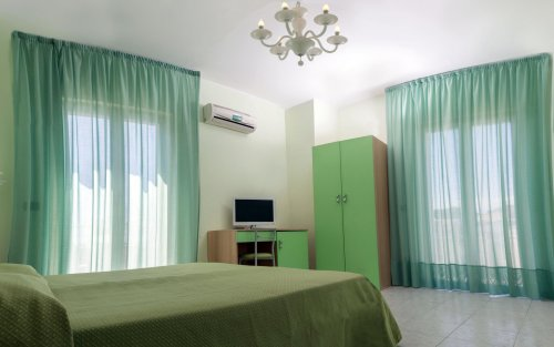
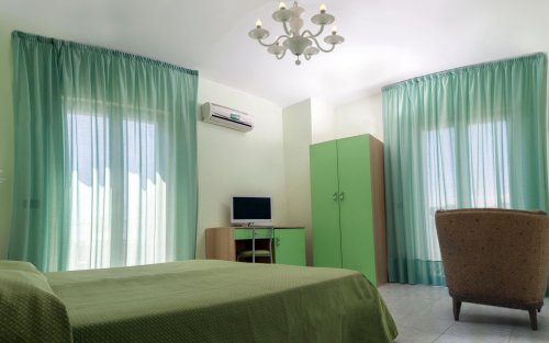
+ armchair [434,207,549,332]
